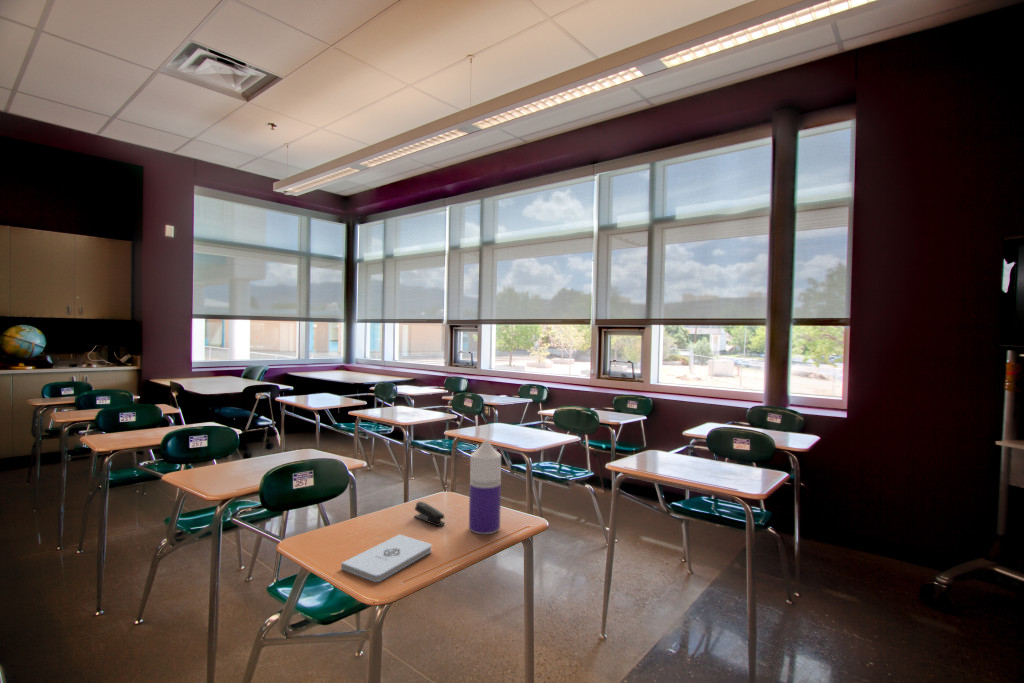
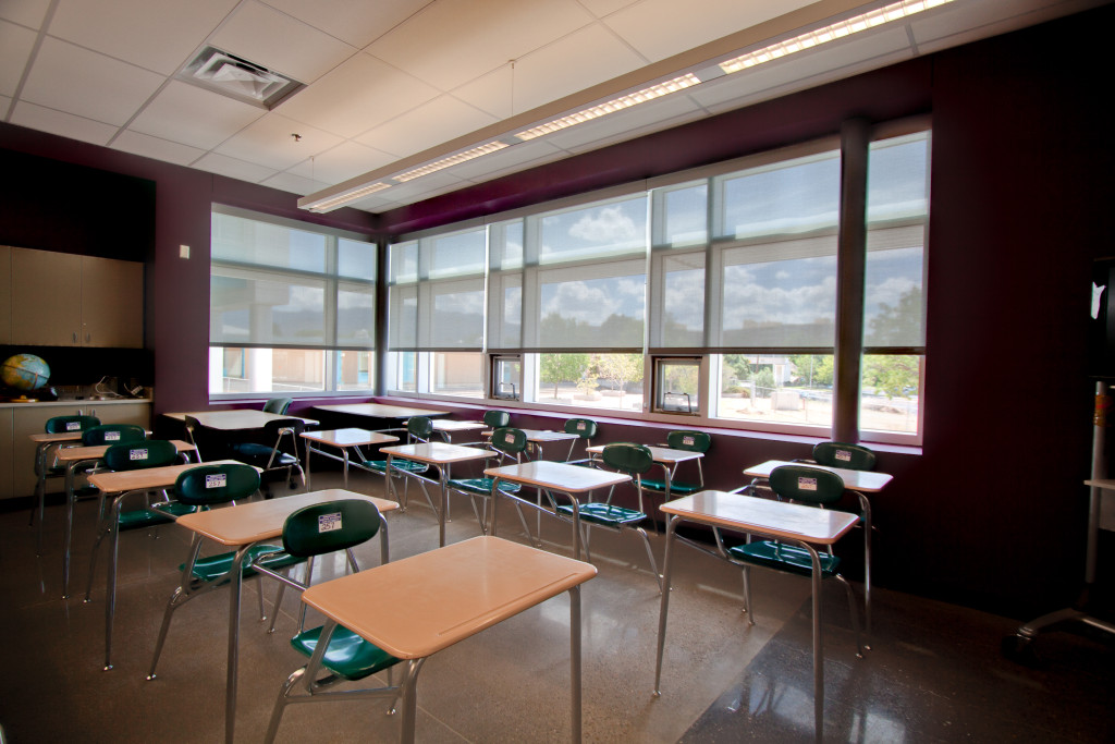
- bottle [468,439,502,535]
- stapler [413,501,446,527]
- notepad [340,533,433,583]
